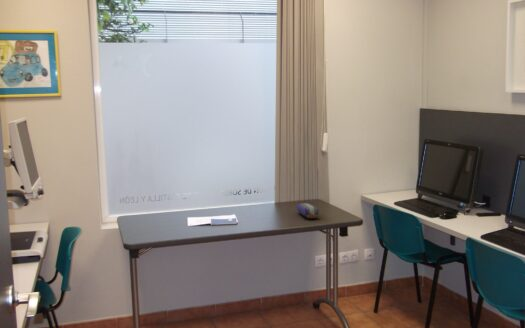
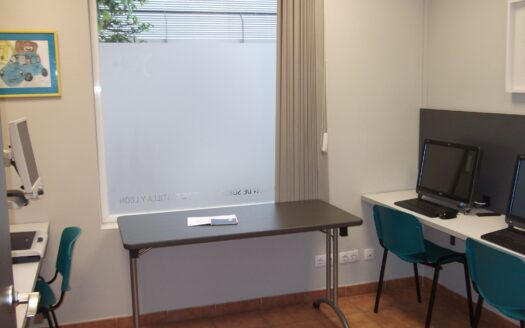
- pencil case [296,202,320,220]
